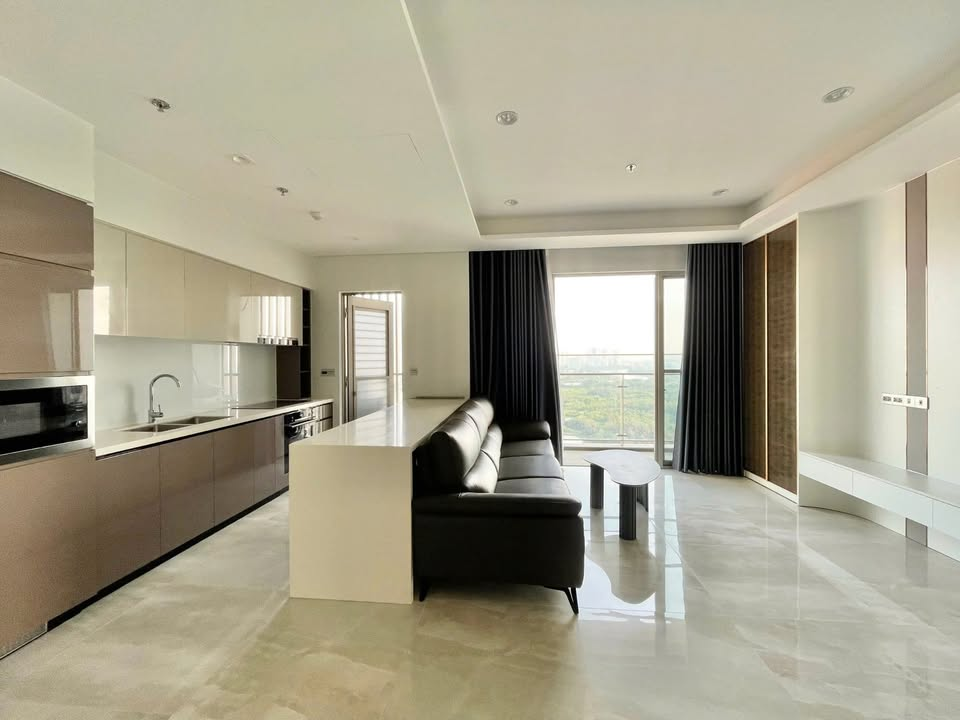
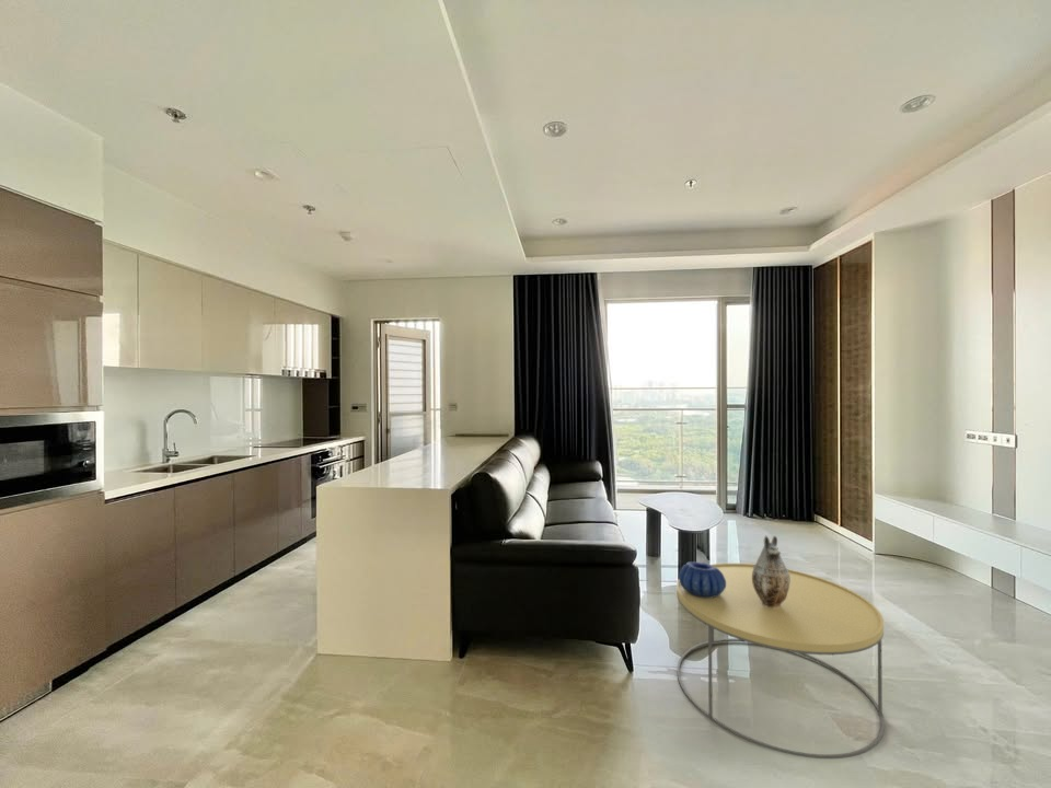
+ decorative bowl [678,560,726,598]
+ coffee table [675,563,886,760]
+ decorative vase [752,535,790,609]
